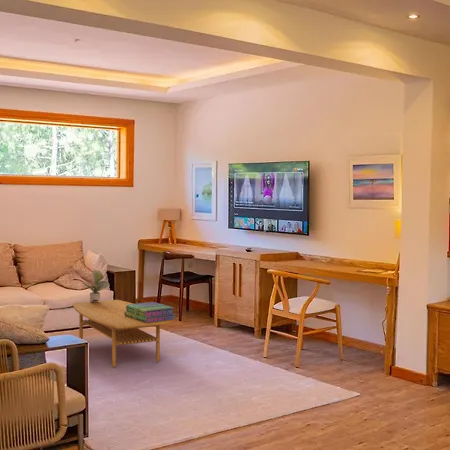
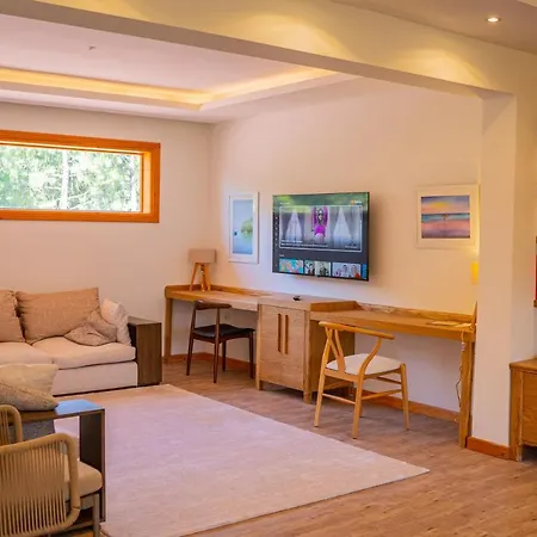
- coffee table [72,299,170,368]
- stack of books [124,301,177,323]
- potted plant [81,269,110,302]
